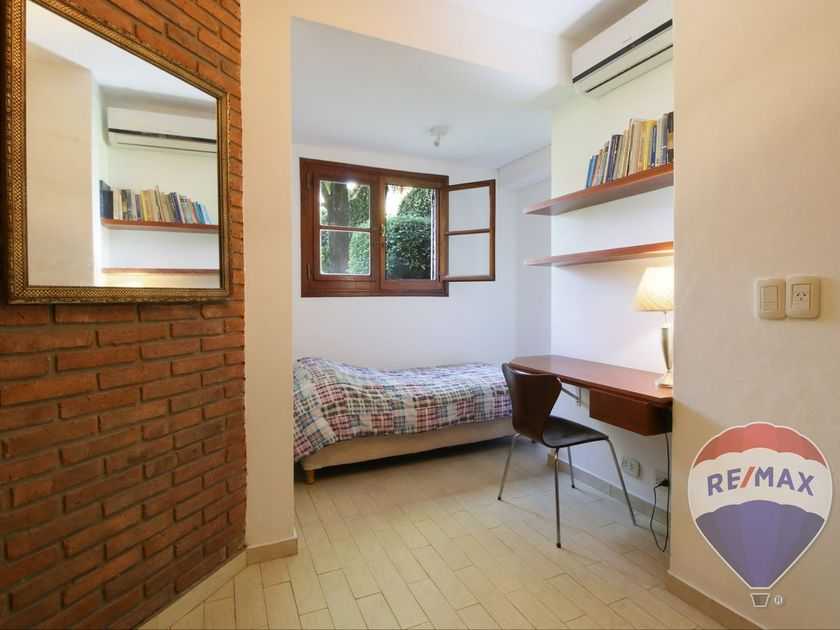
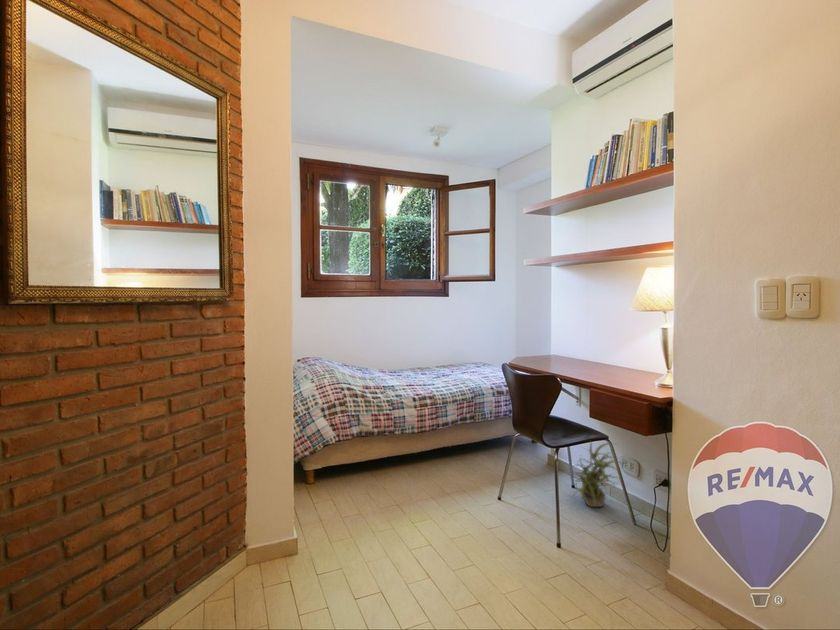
+ potted plant [565,441,627,508]
